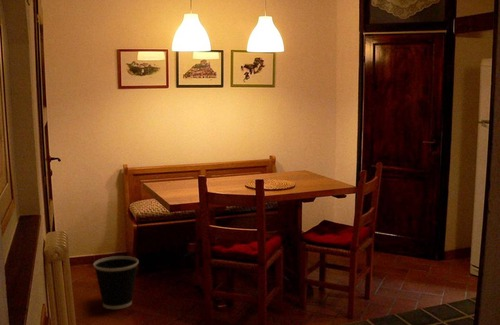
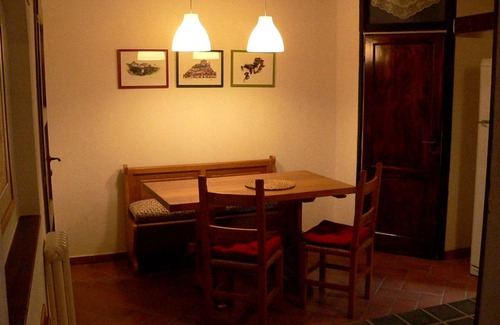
- wastebasket [92,255,140,310]
